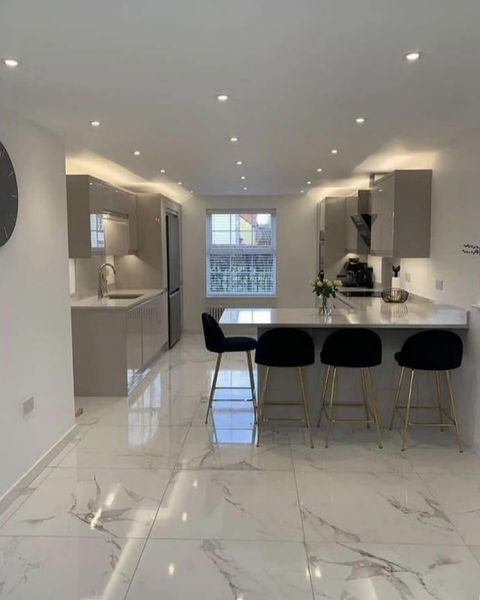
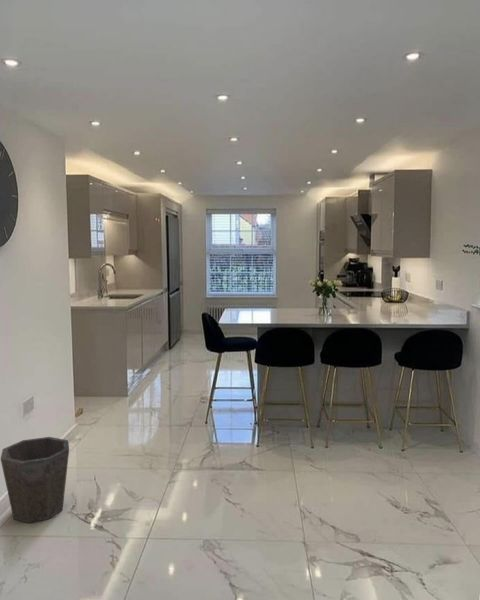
+ waste bin [0,436,70,524]
